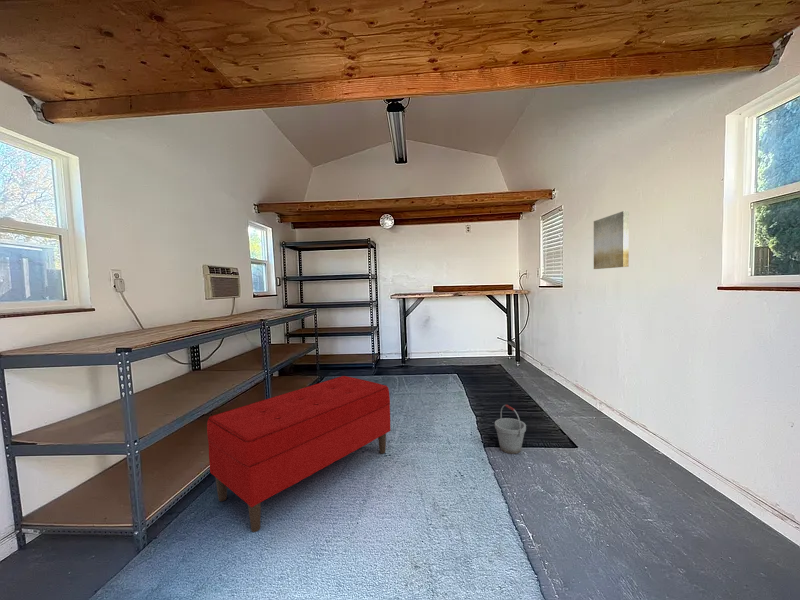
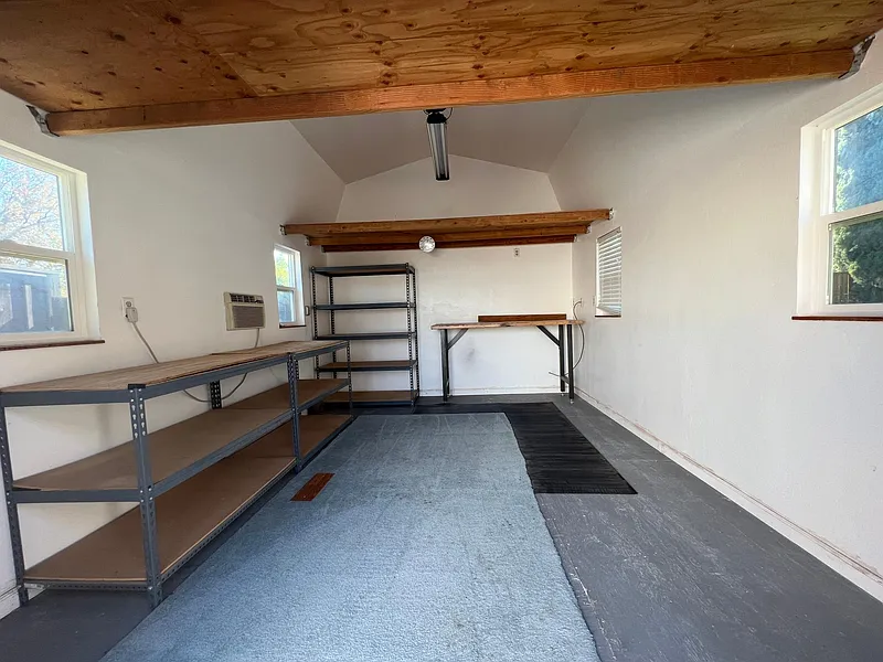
- bench [206,375,392,533]
- bucket [494,404,527,455]
- wall art [593,210,630,270]
